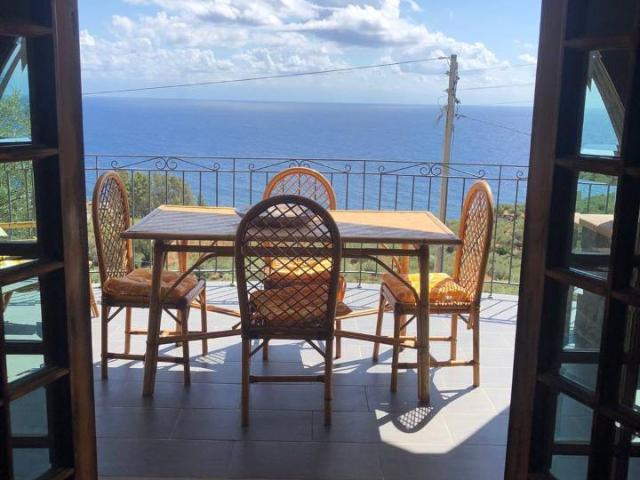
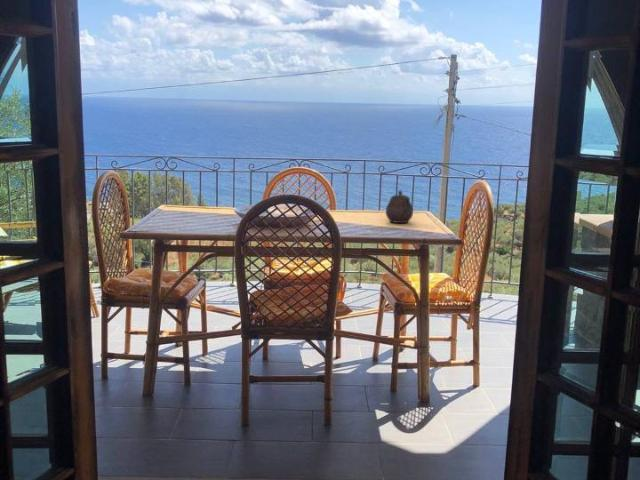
+ teapot [385,190,414,224]
